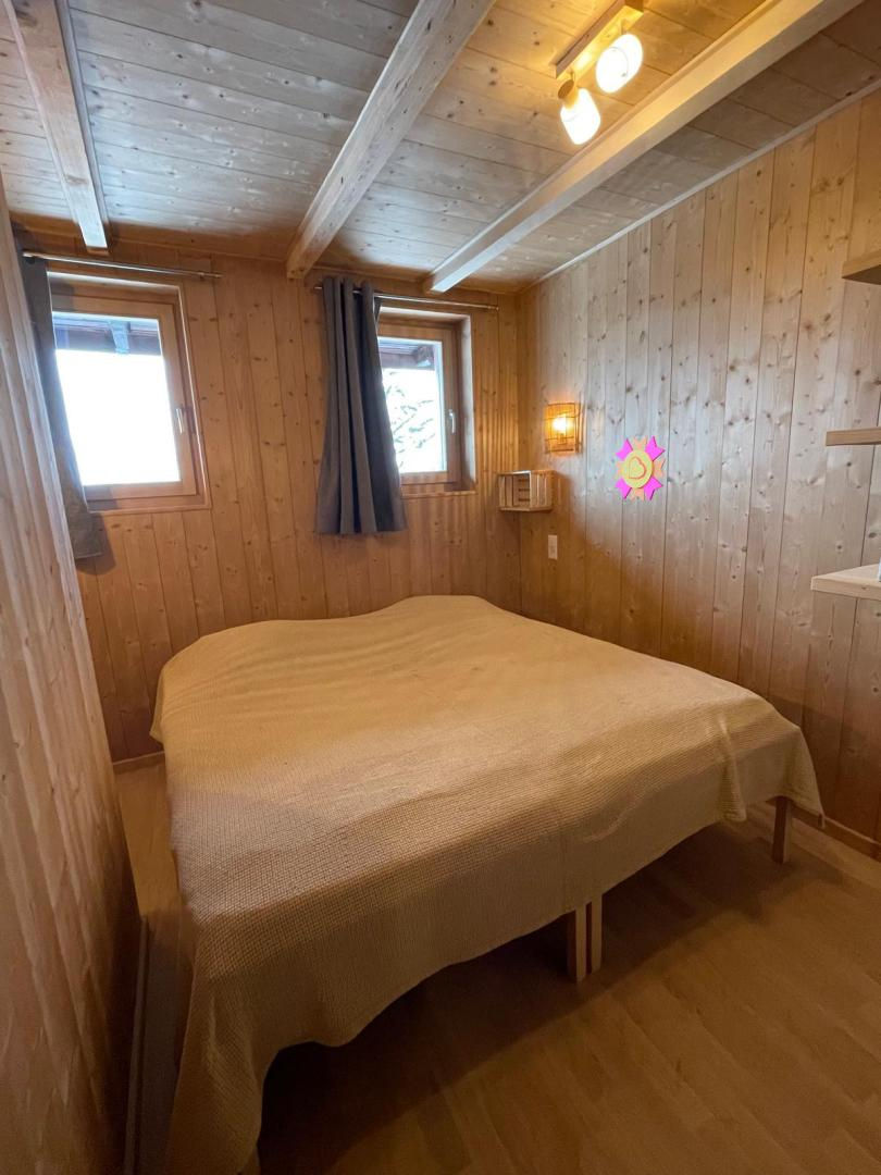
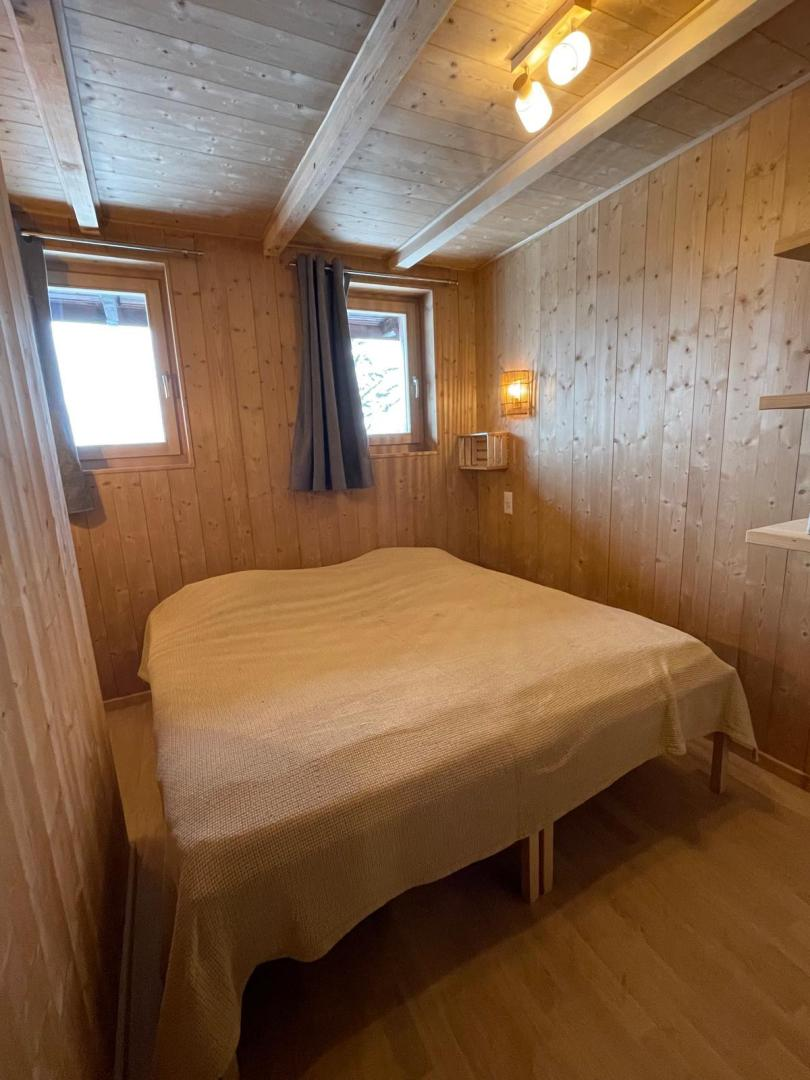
- wall ornament [613,435,667,502]
